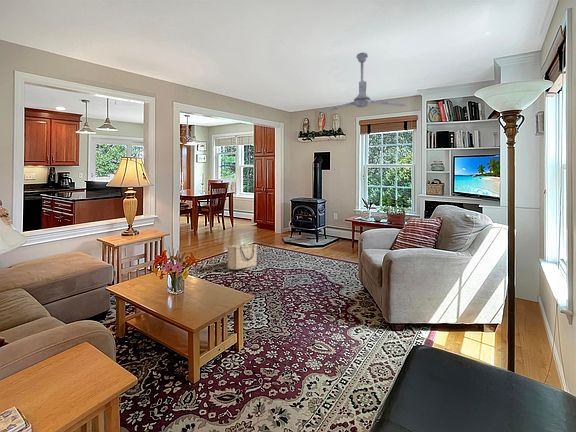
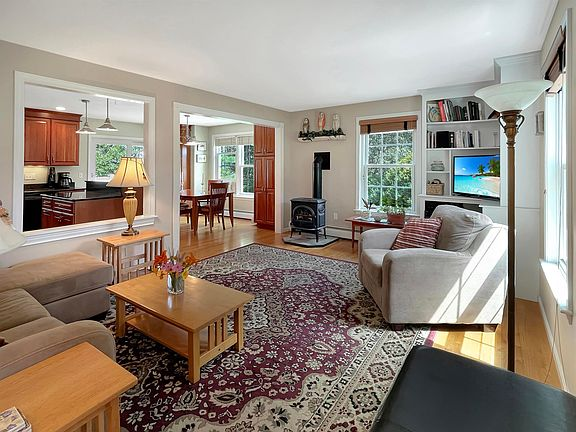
- ceiling fan [321,52,407,113]
- basket [226,243,258,270]
